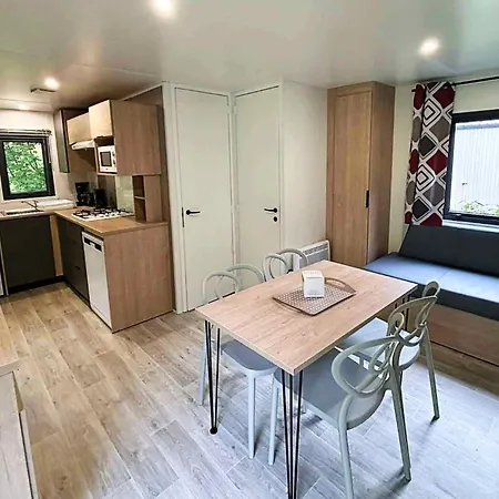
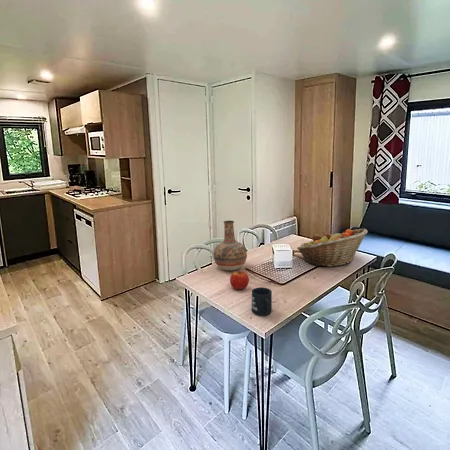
+ apple [229,270,250,291]
+ vase [213,220,248,272]
+ fruit basket [296,228,369,268]
+ mug [251,286,273,317]
